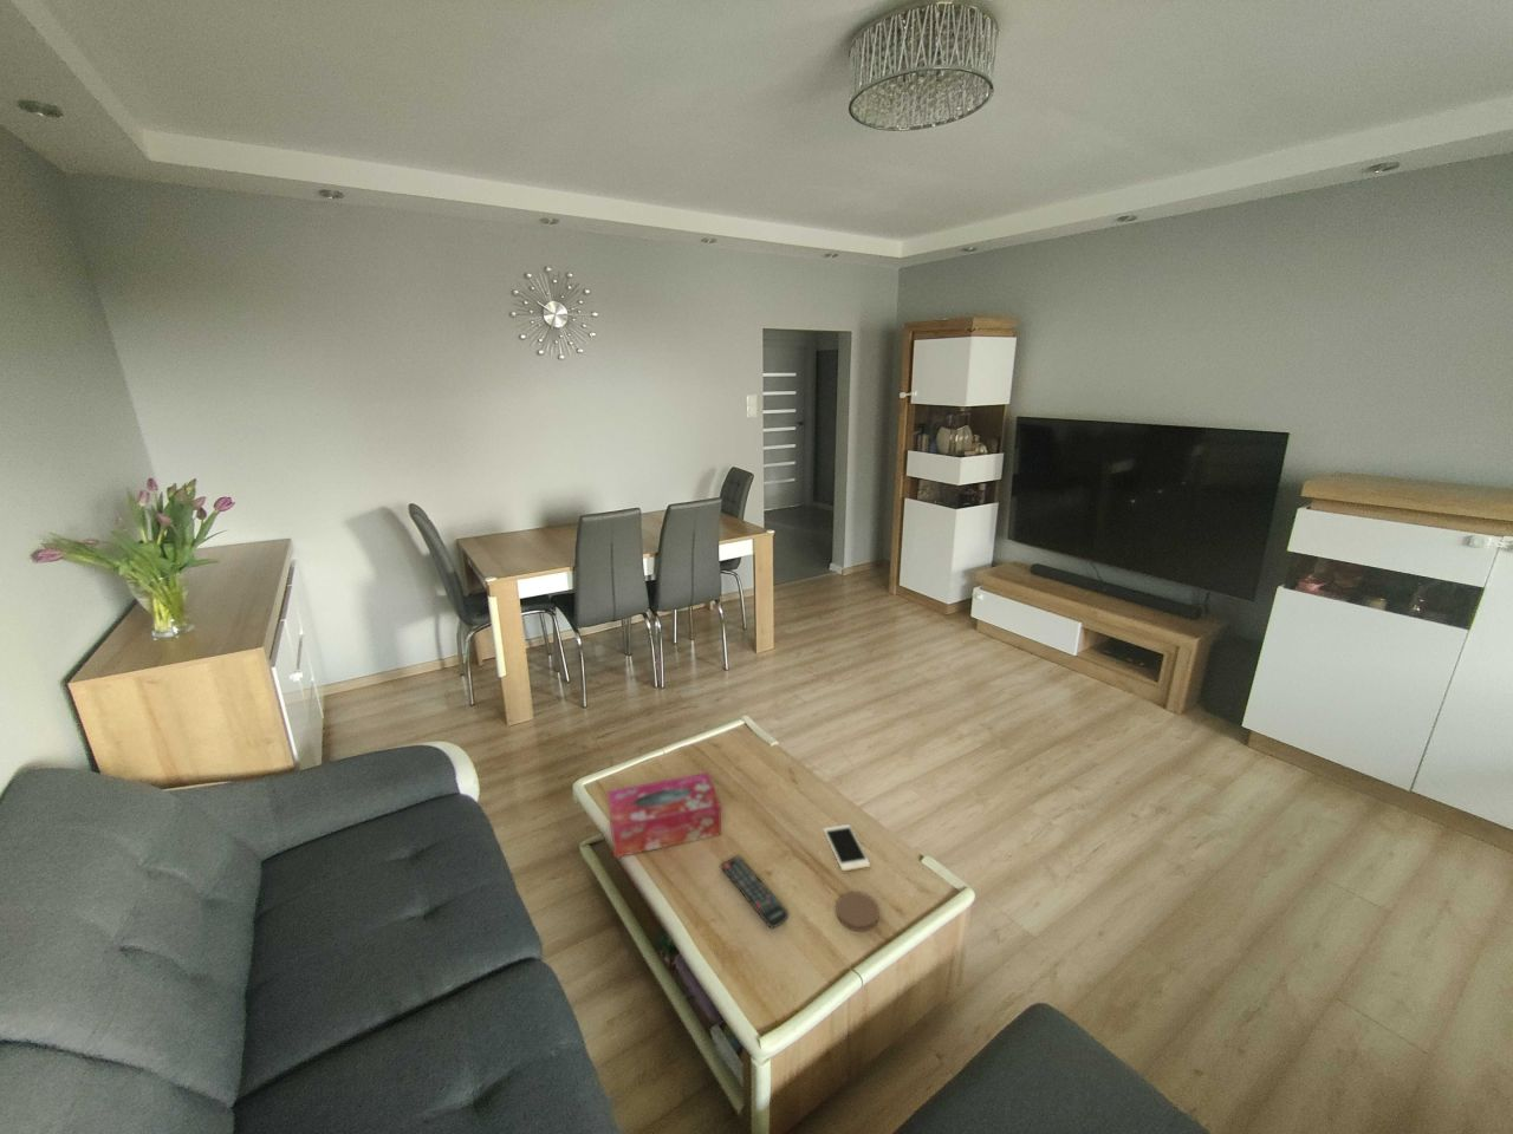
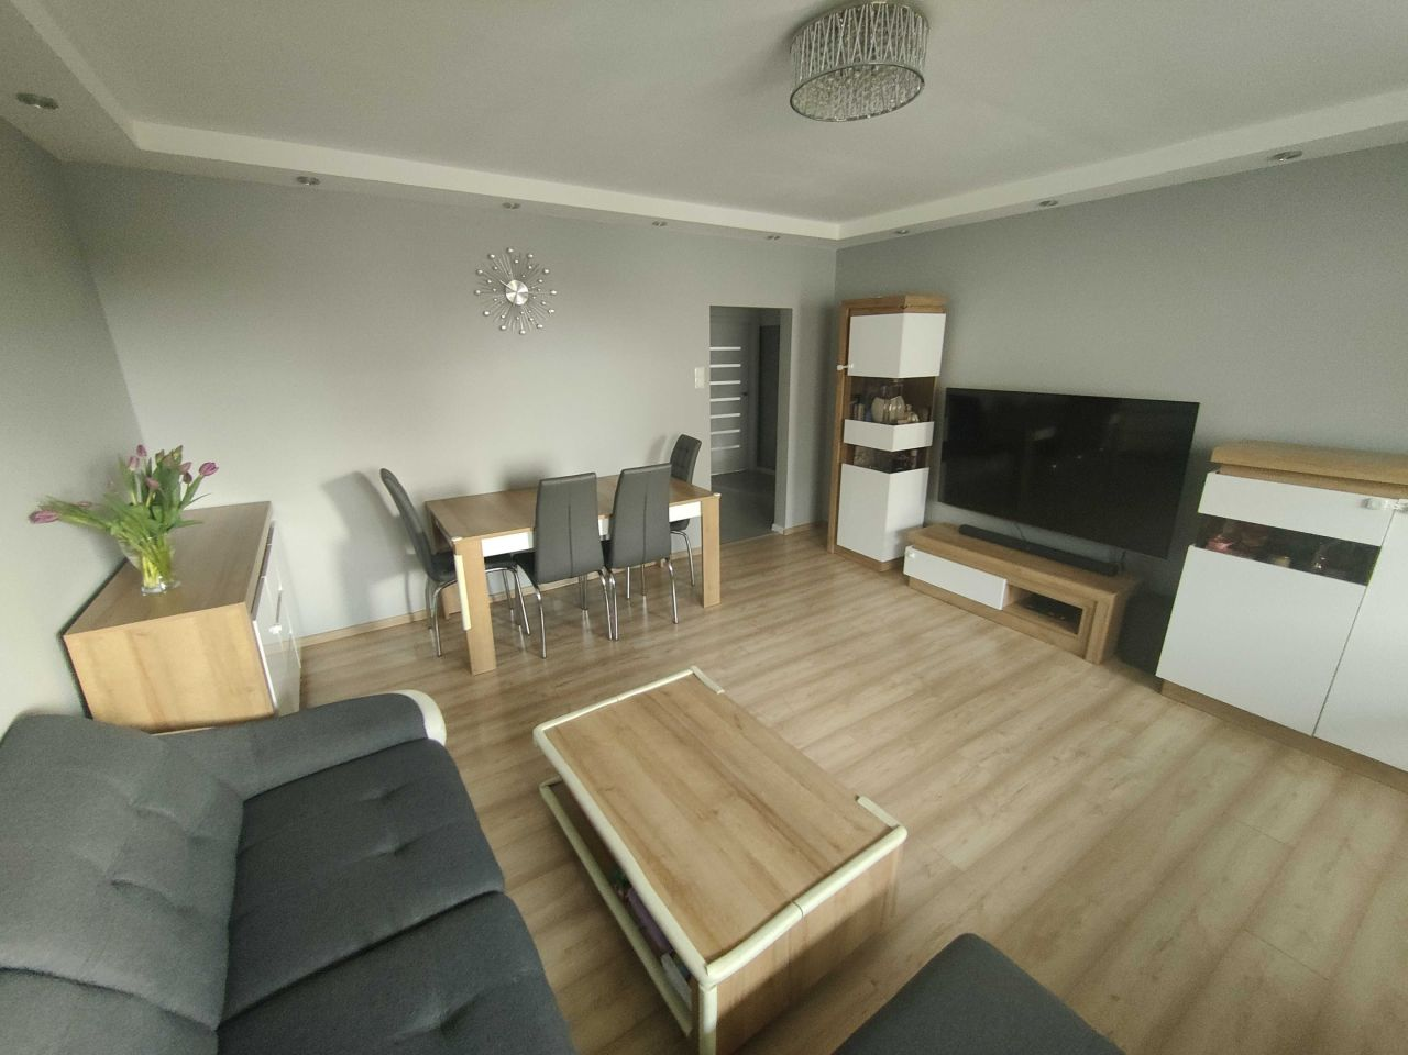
- remote control [718,855,790,929]
- cell phone [822,823,871,872]
- tissue box [606,772,722,859]
- coaster [835,892,880,932]
